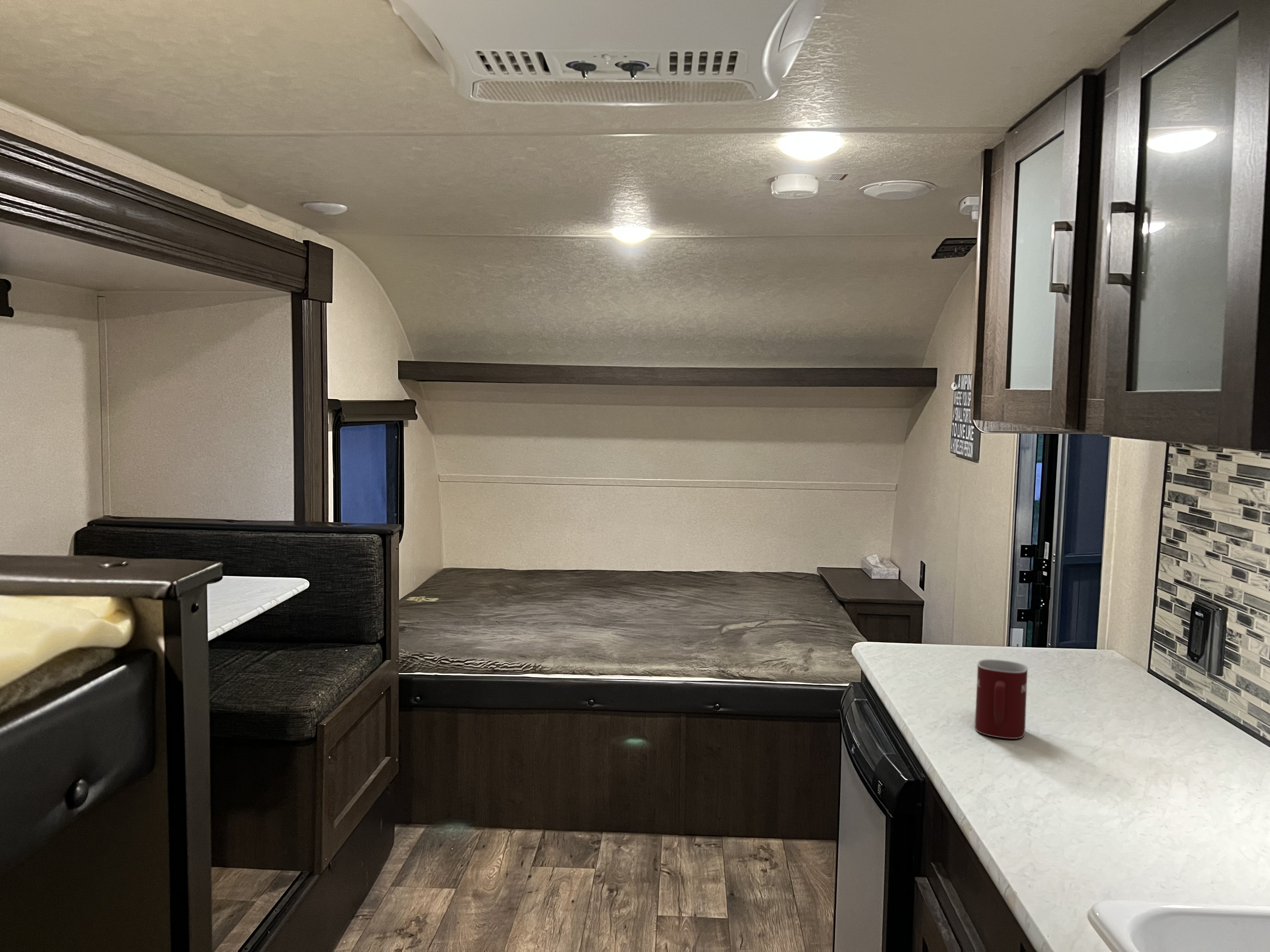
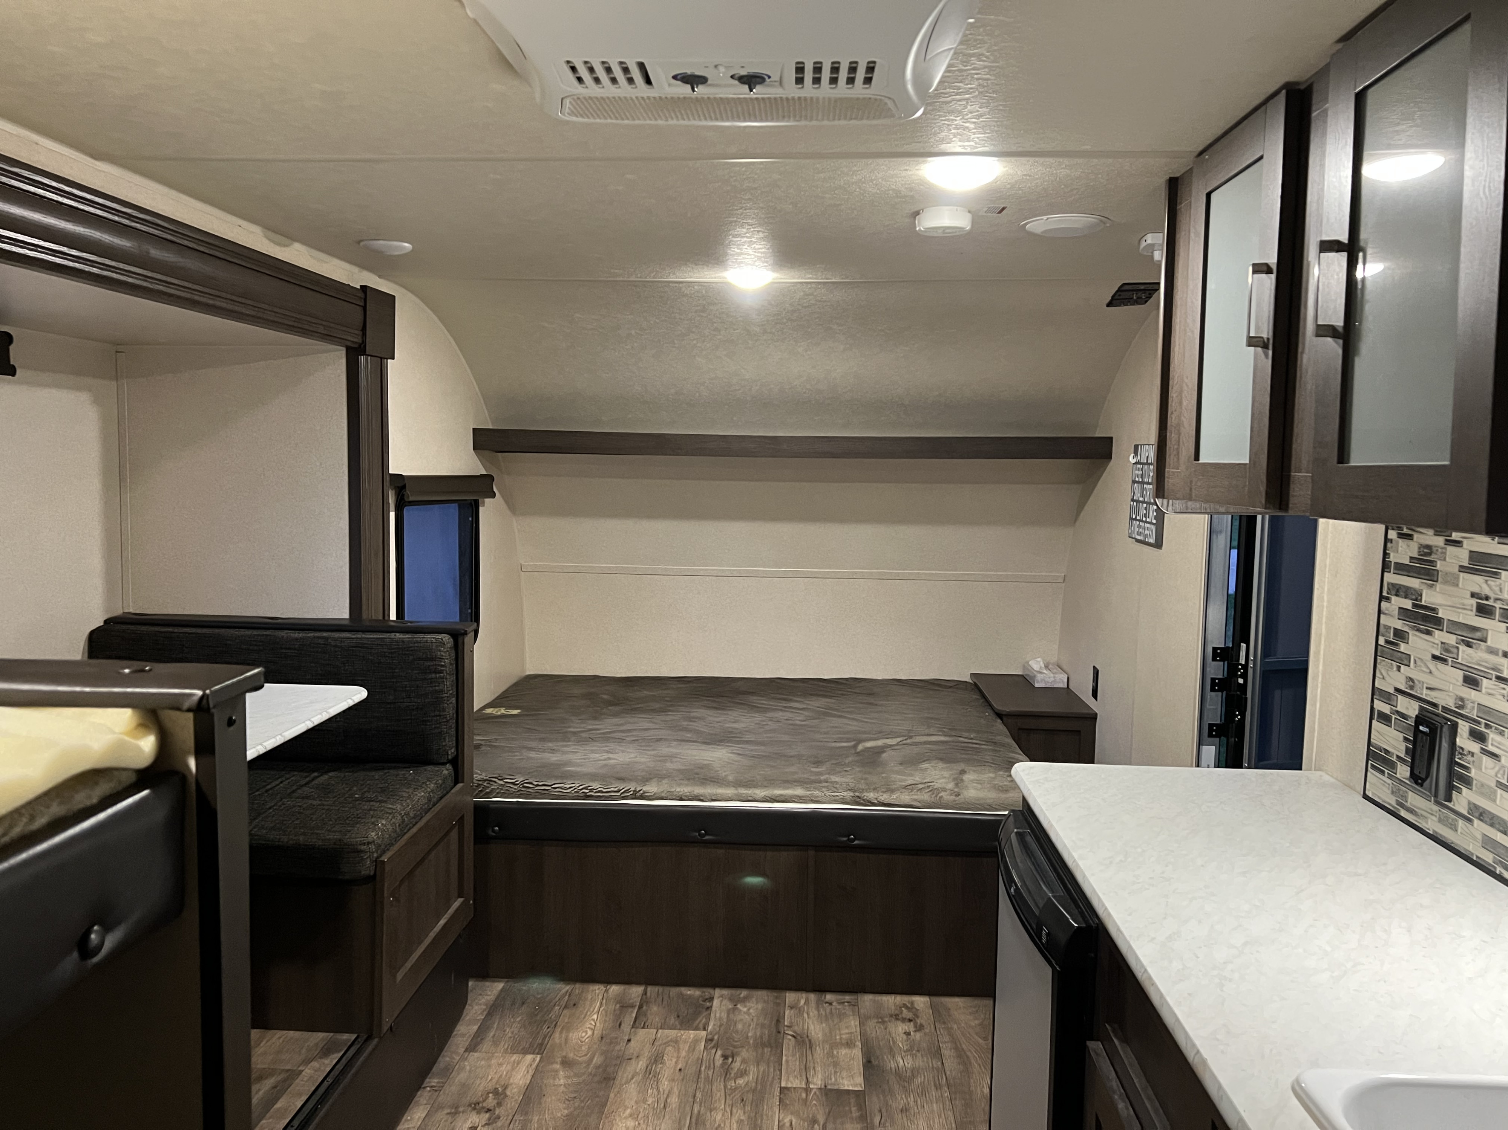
- mug [974,659,1028,739]
